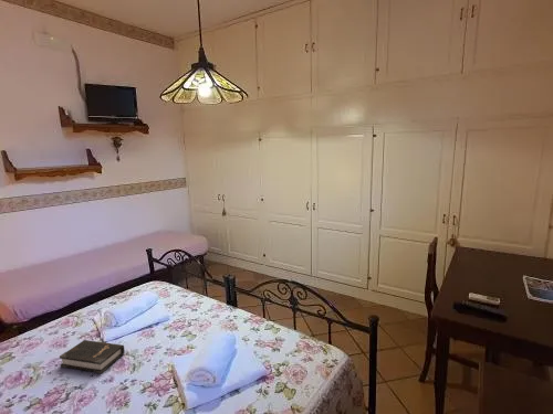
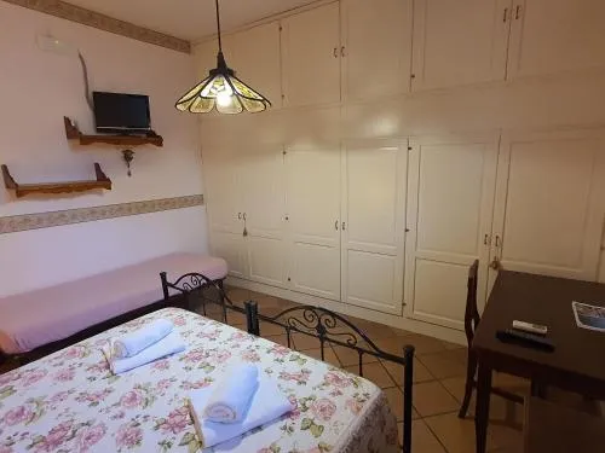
- hardback book [59,339,125,374]
